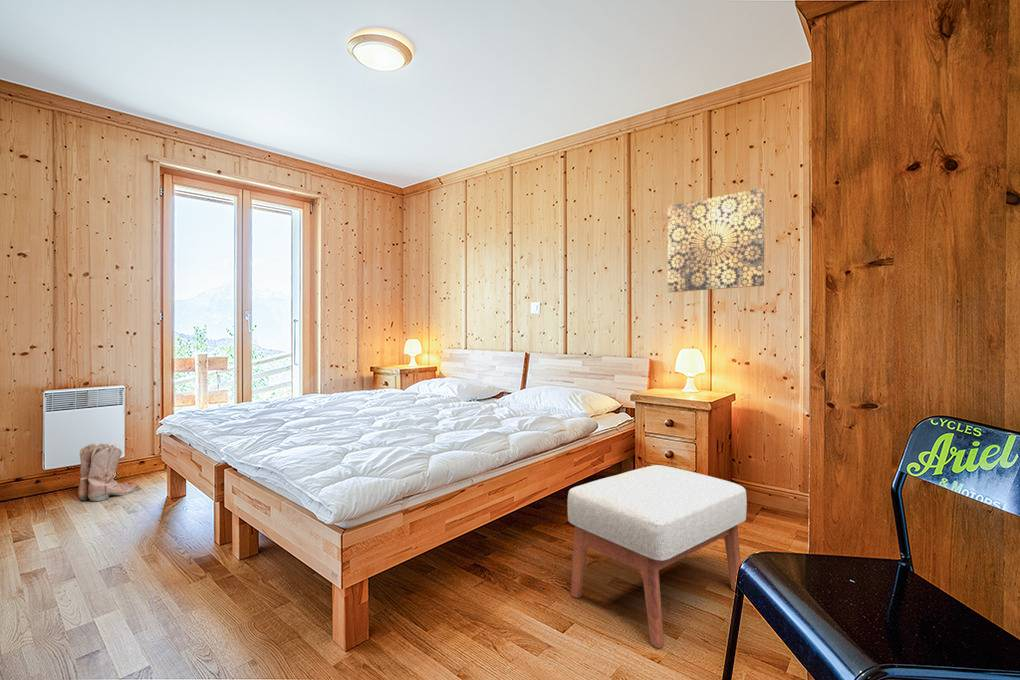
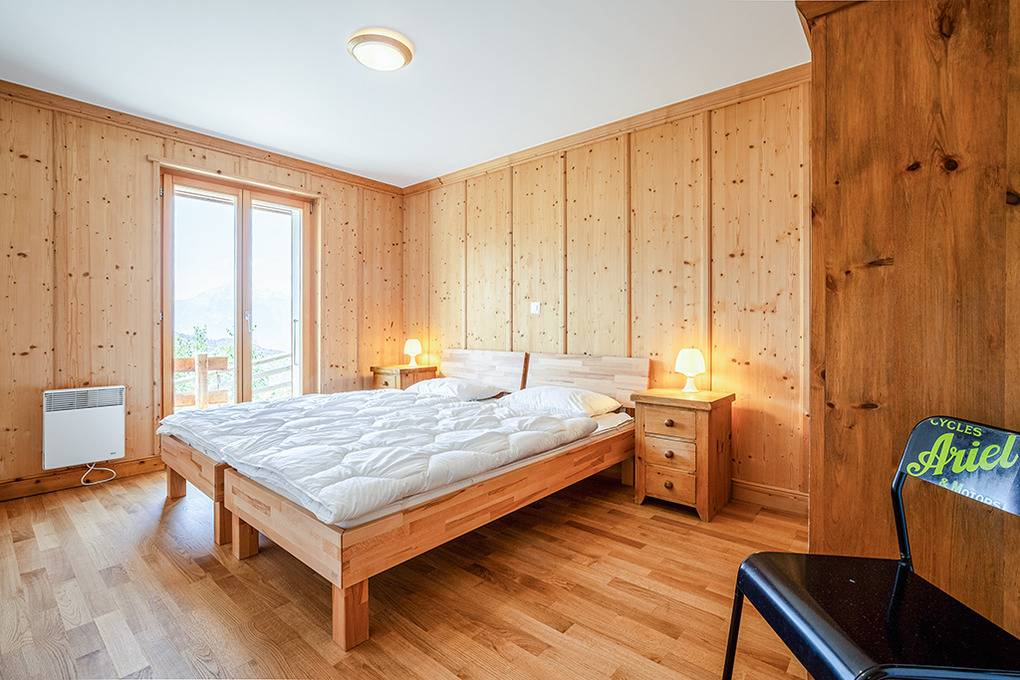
- boots [77,442,142,502]
- ottoman [567,464,748,649]
- wall art [667,187,766,293]
